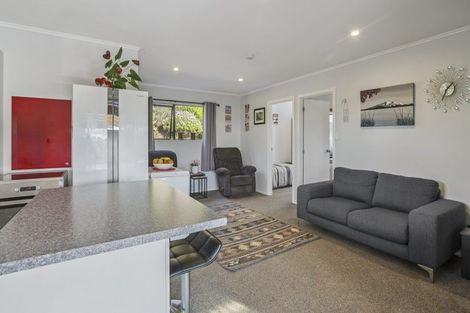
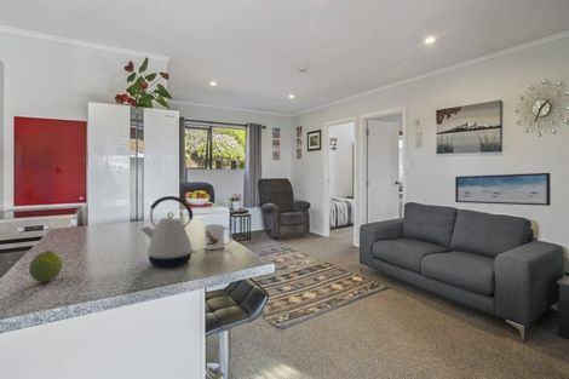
+ kettle [140,195,197,268]
+ wall art [454,172,552,207]
+ fruit [28,249,64,283]
+ mug [203,223,232,251]
